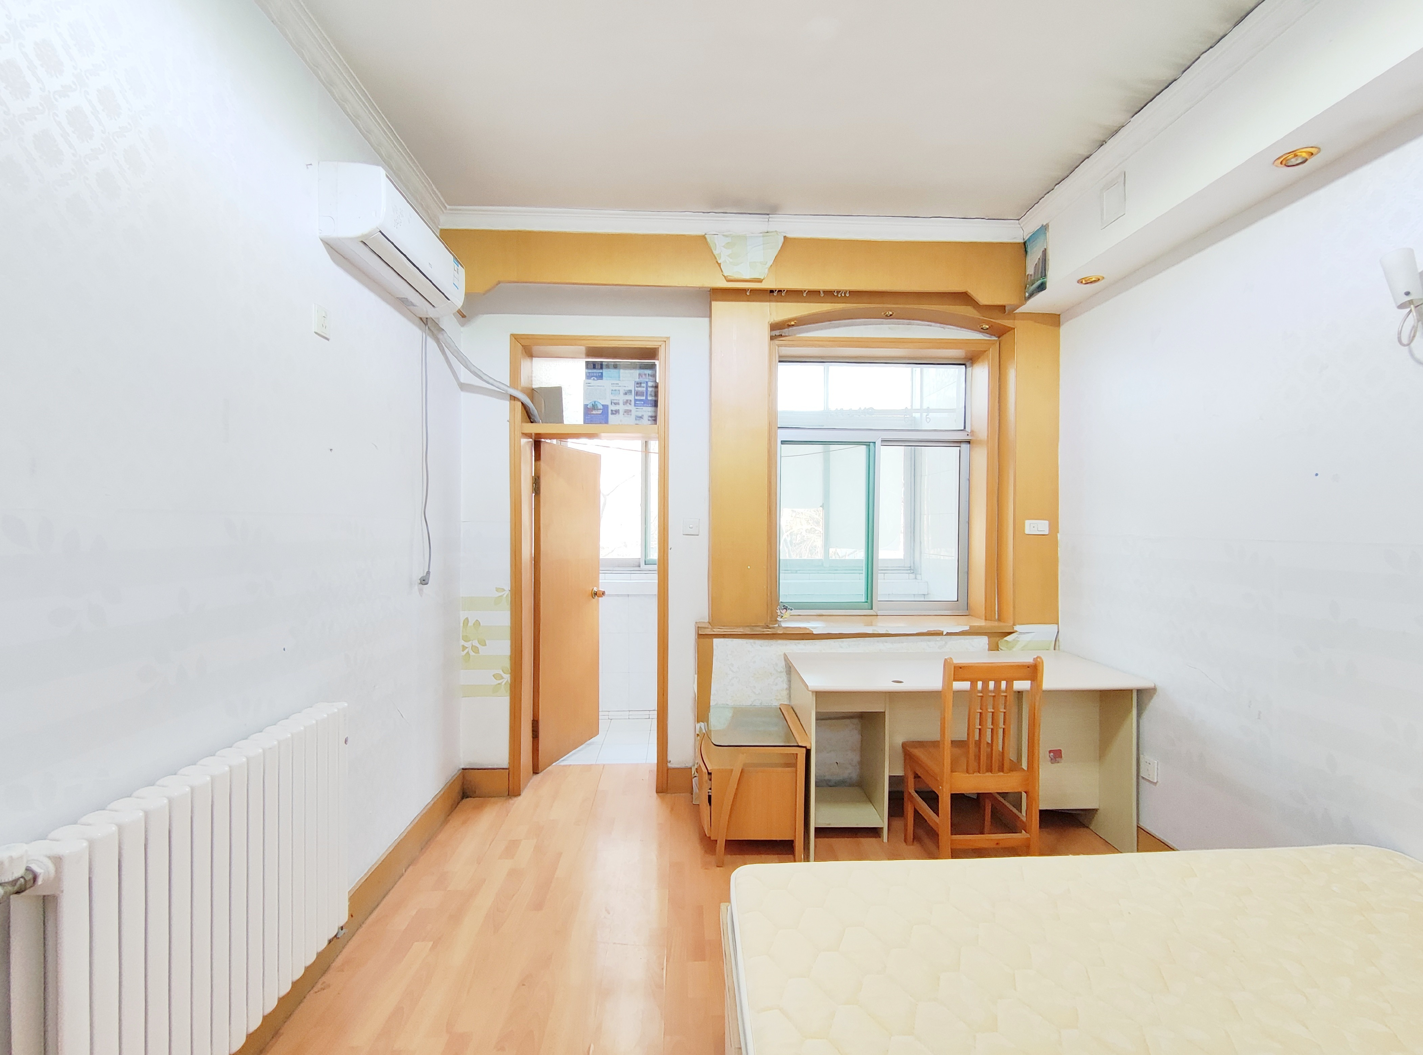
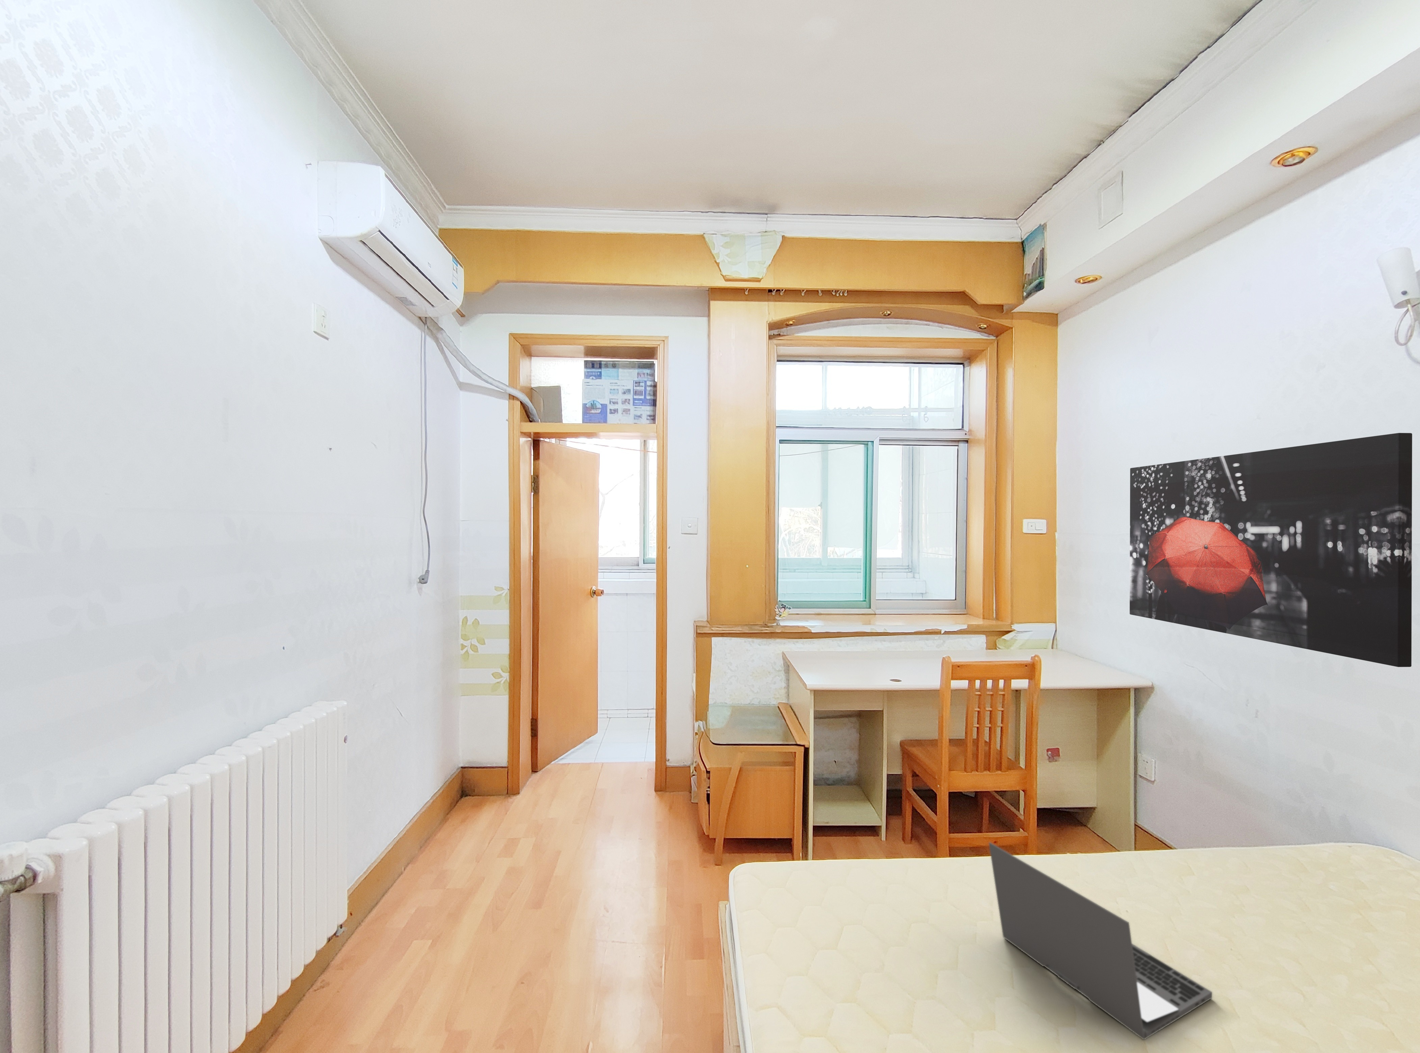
+ laptop [989,842,1213,1040]
+ wall art [1129,432,1412,667]
